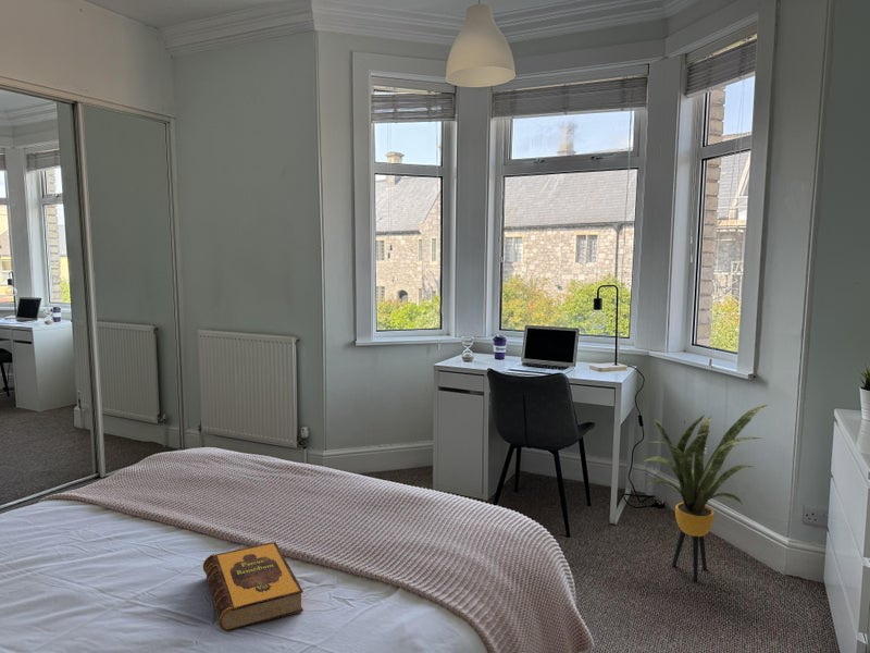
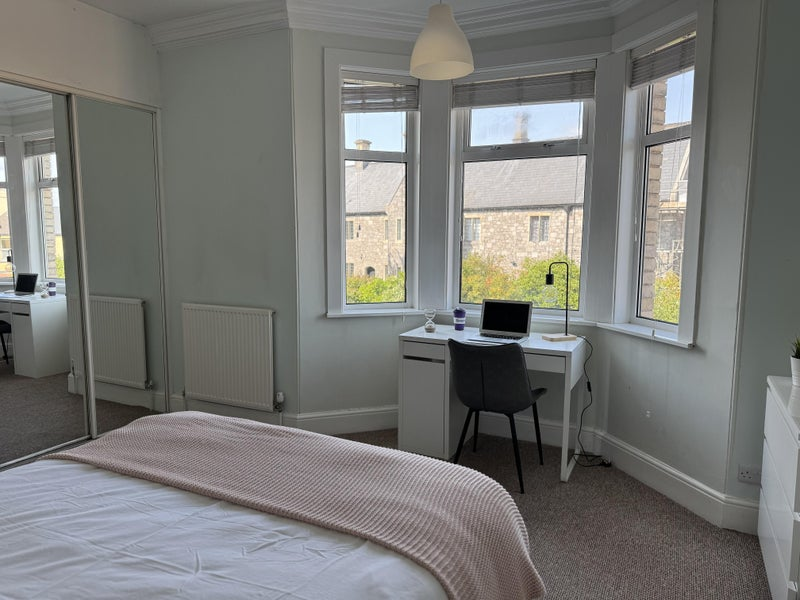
- hardback book [202,541,304,633]
- house plant [644,404,769,581]
